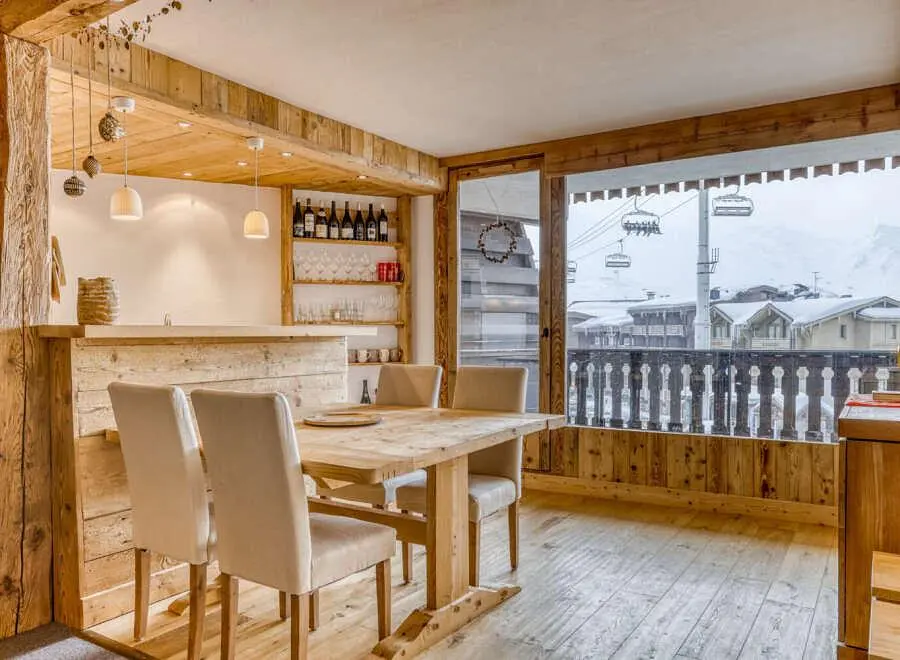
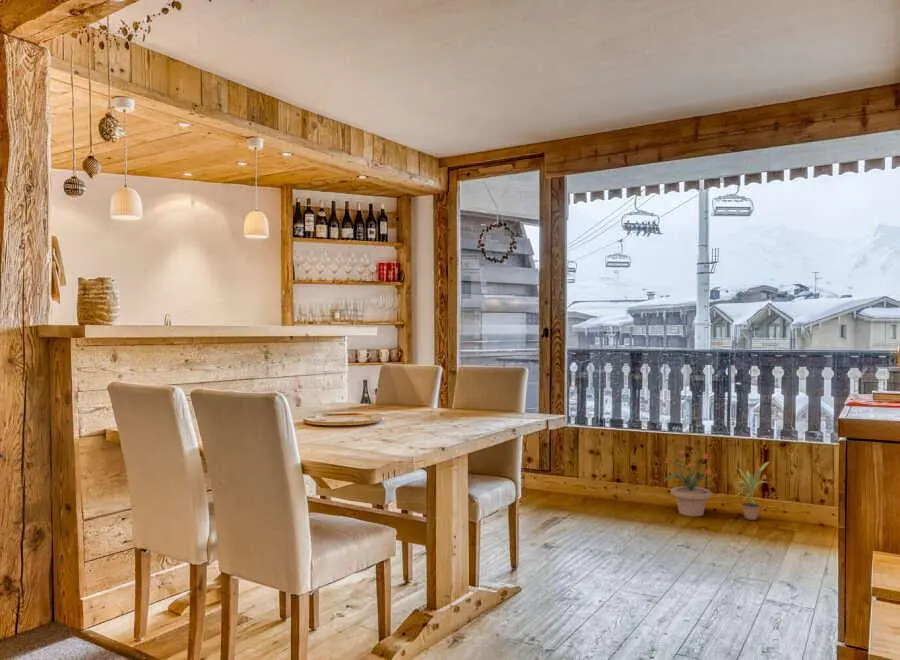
+ potted plant [734,461,770,521]
+ potted plant [663,448,717,517]
